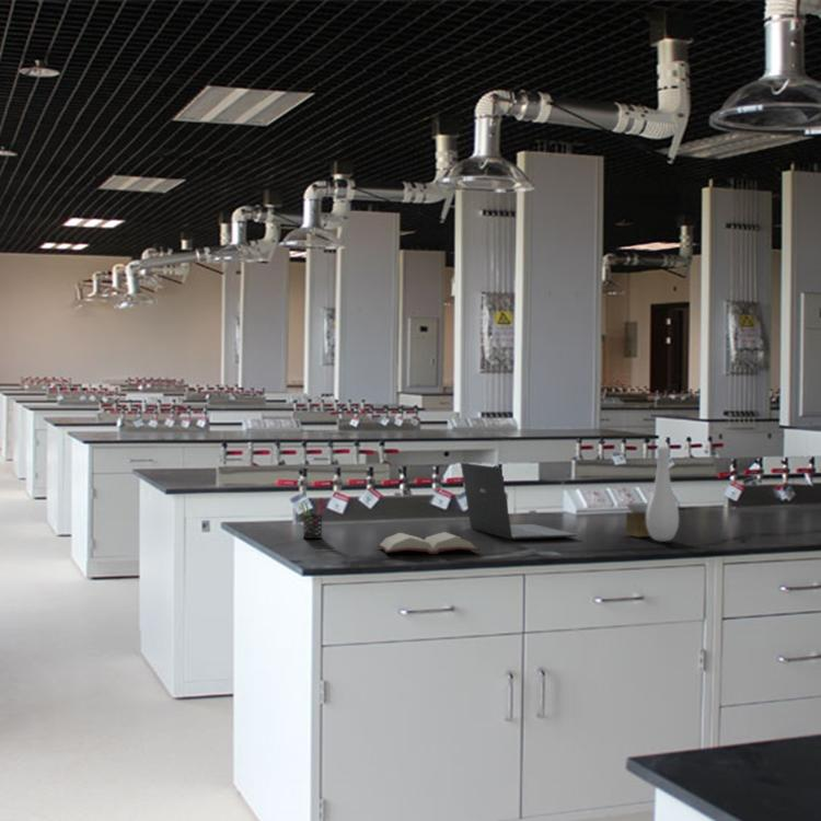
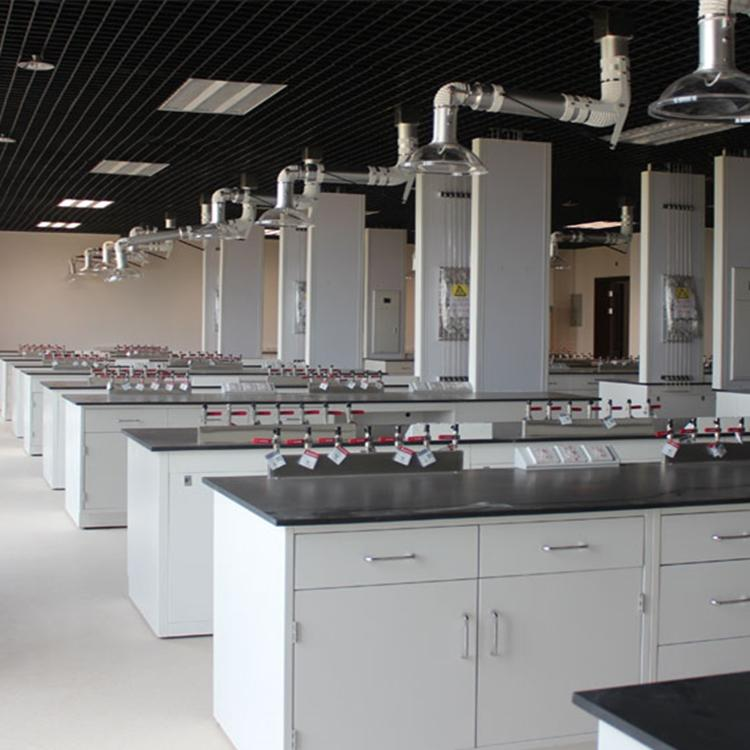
- pen holder [299,497,328,540]
- laptop [460,461,578,540]
- hardback book [377,531,481,555]
- vase [623,446,680,543]
